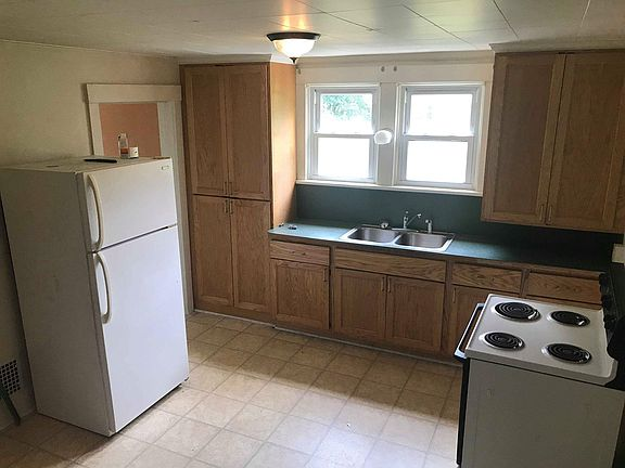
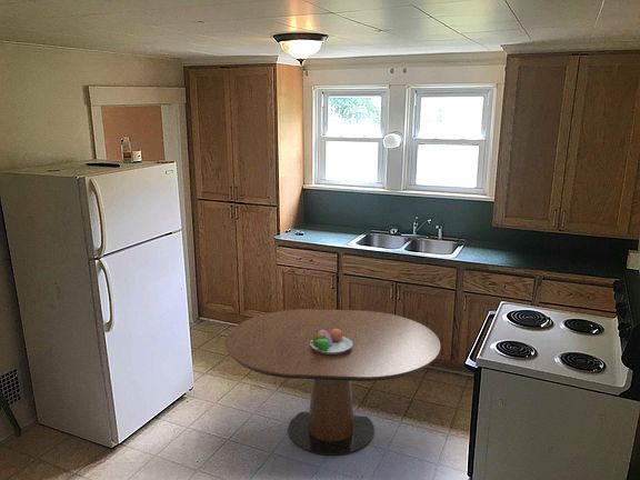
+ dining table [223,308,441,456]
+ fruit bowl [310,328,352,354]
